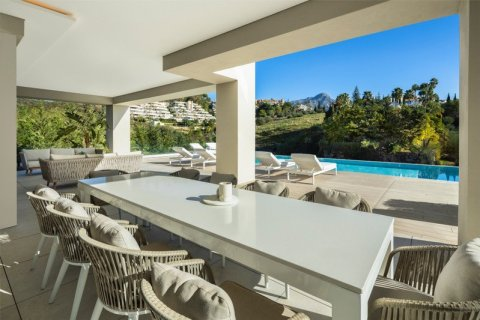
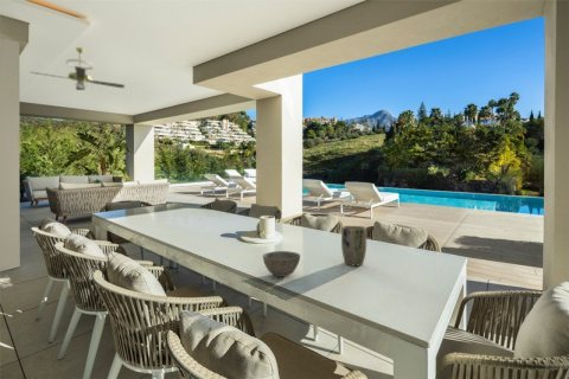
+ ceiling fan [30,46,126,94]
+ plant pot [340,225,367,266]
+ bowl [262,250,301,278]
